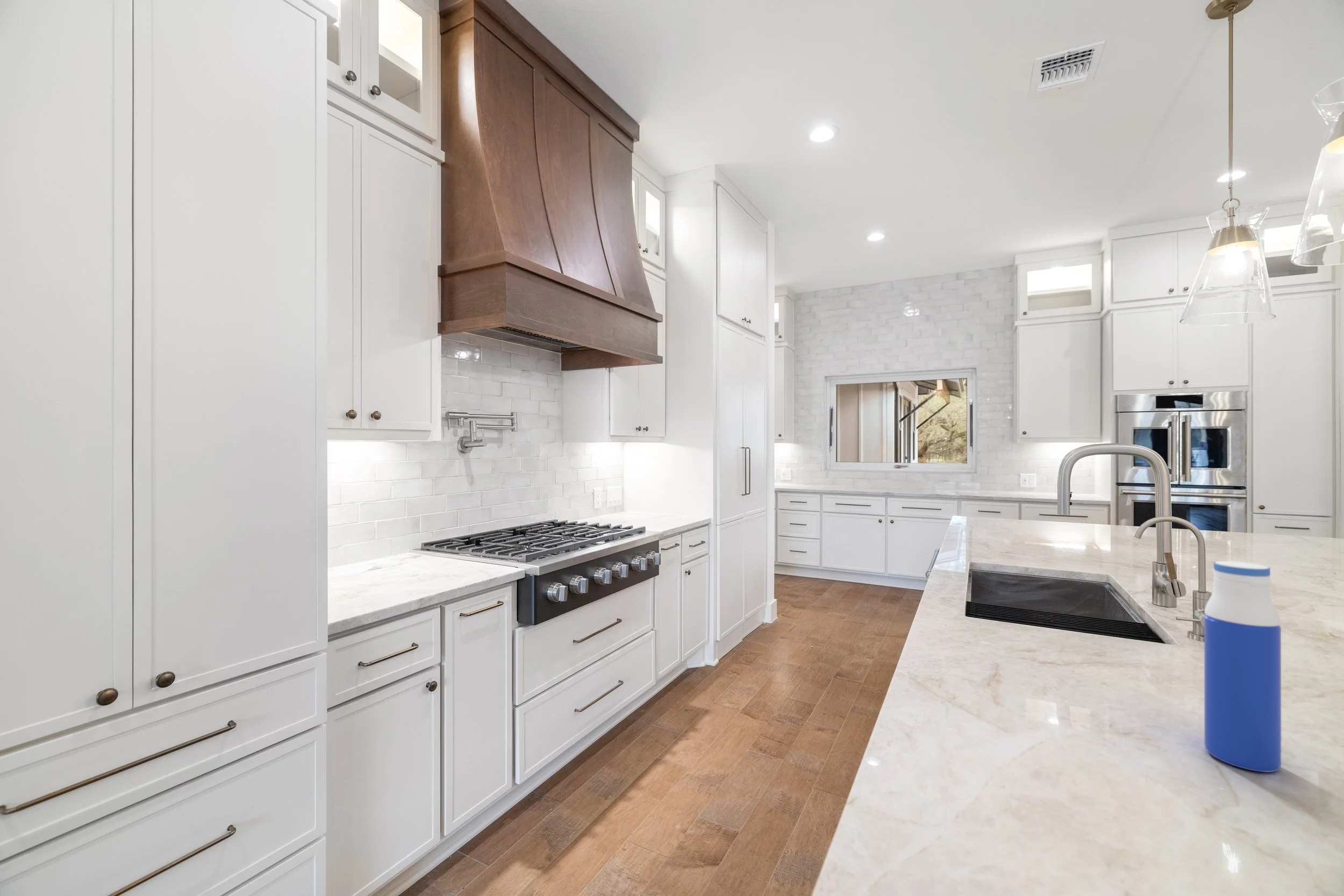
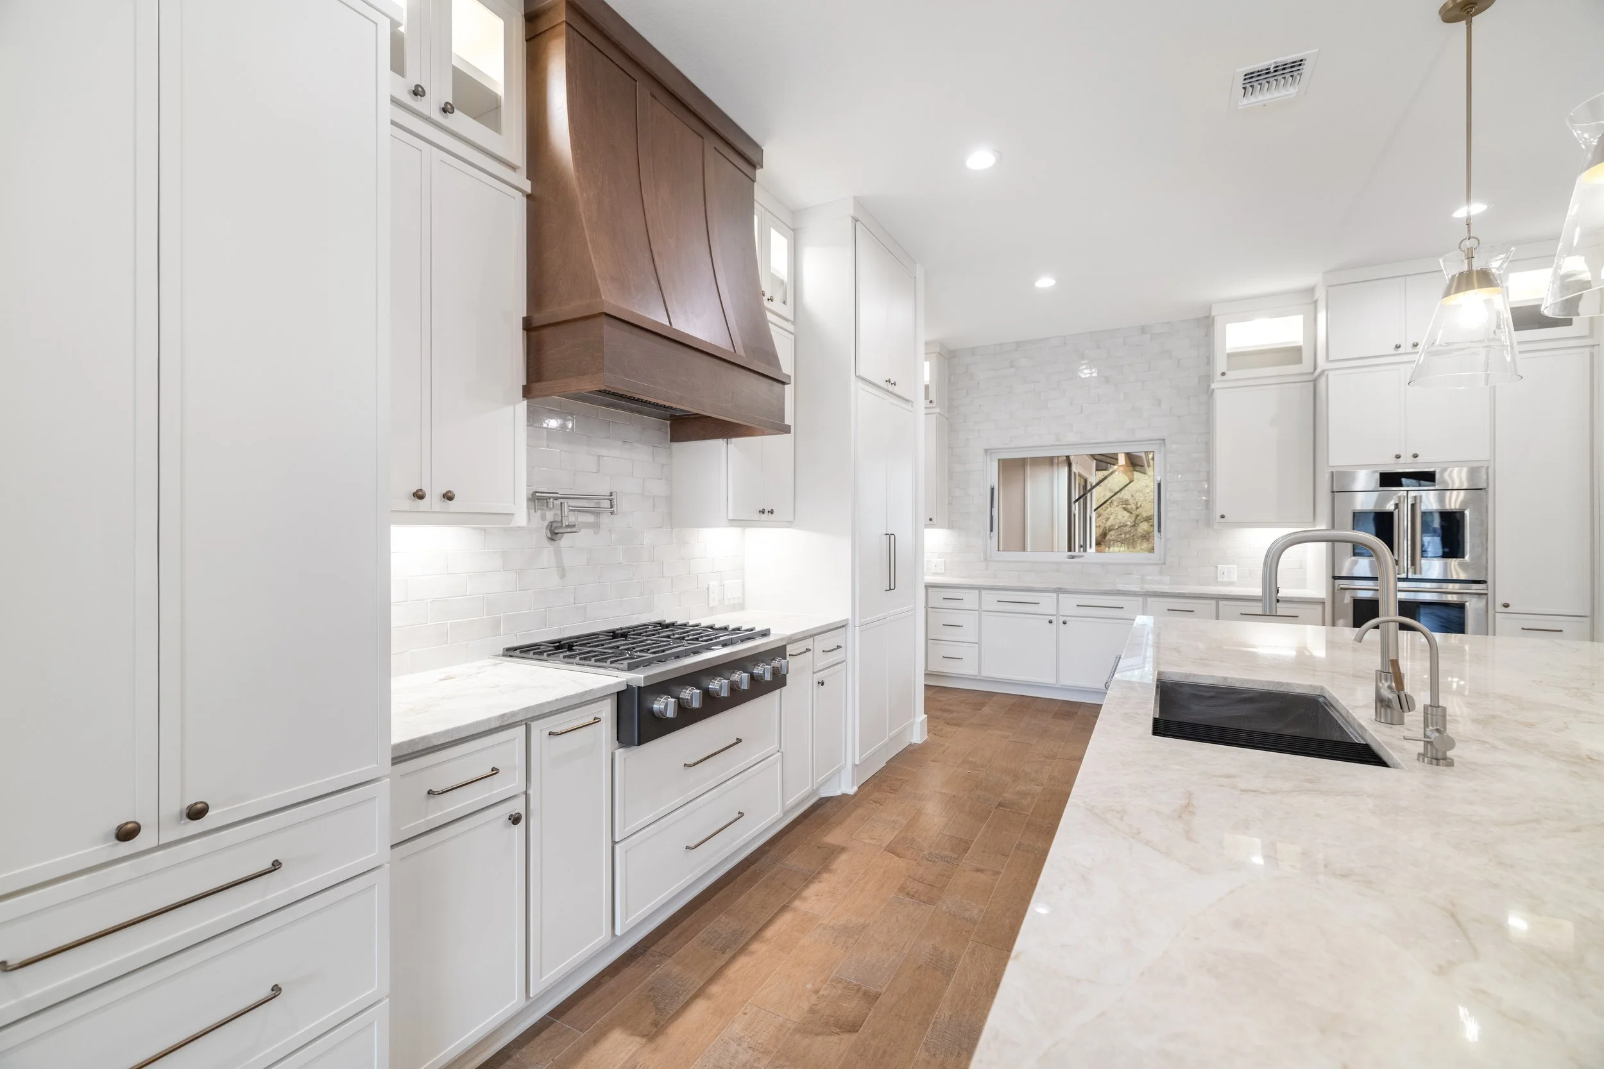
- water bottle [1204,561,1282,773]
